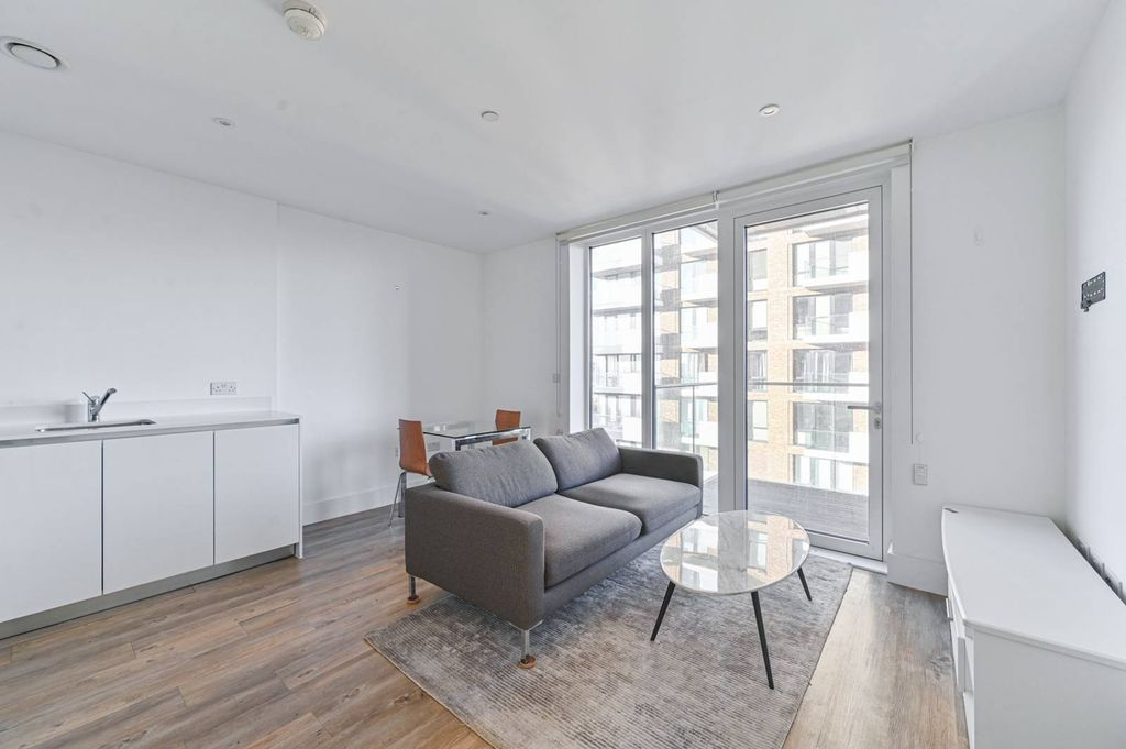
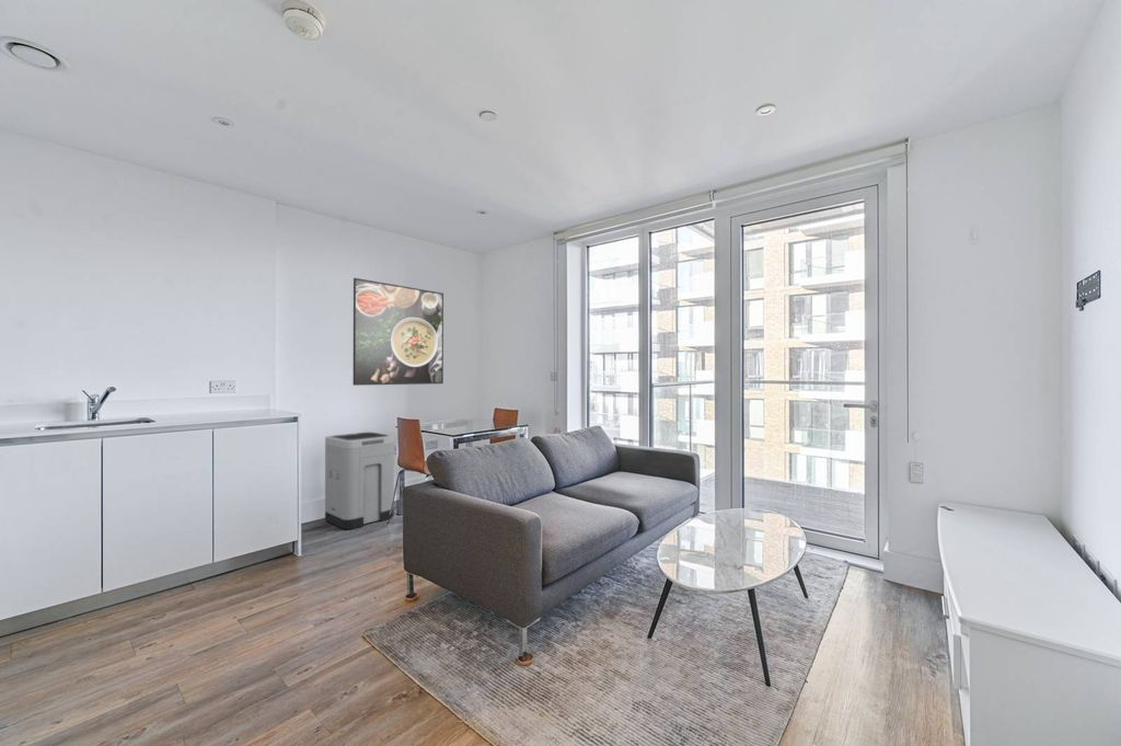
+ trash can [324,432,395,530]
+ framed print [353,277,444,387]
